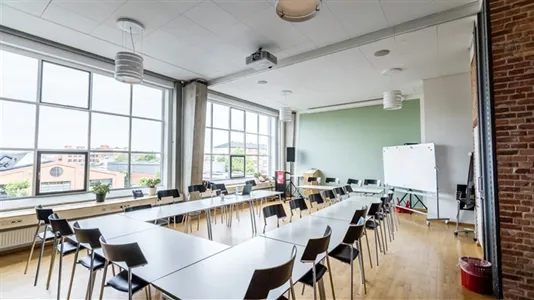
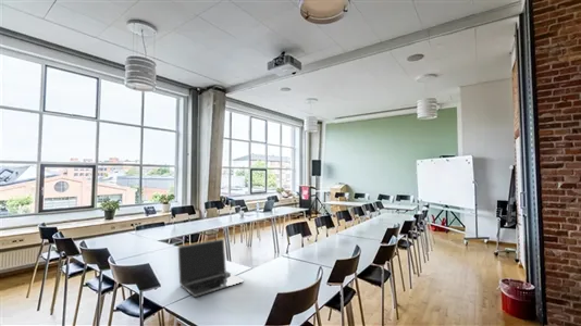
+ laptop [177,238,244,298]
